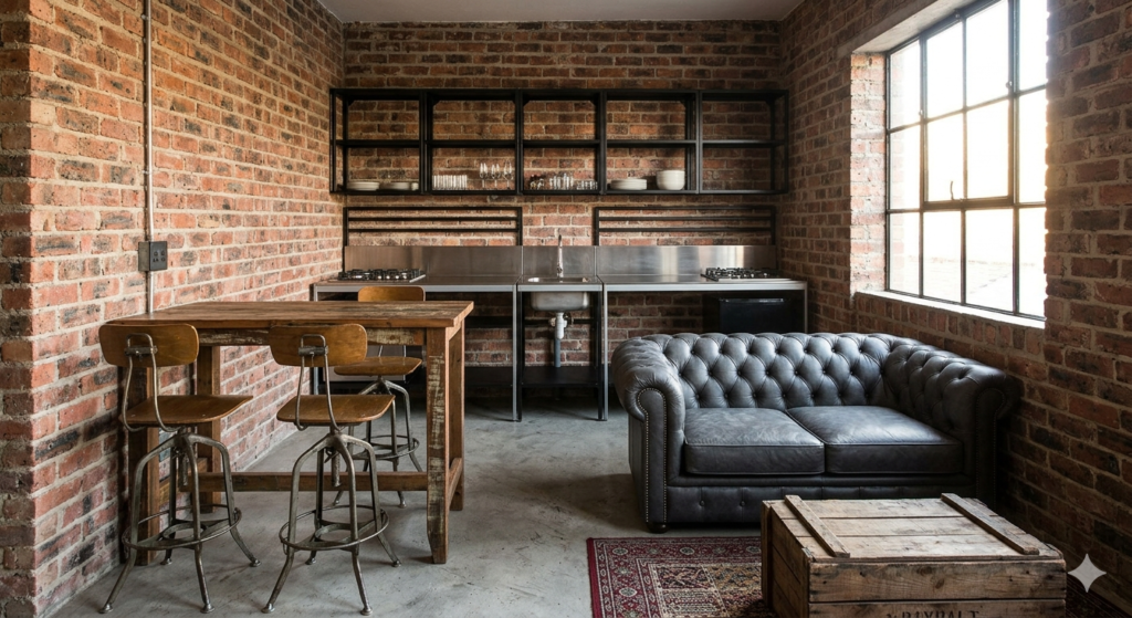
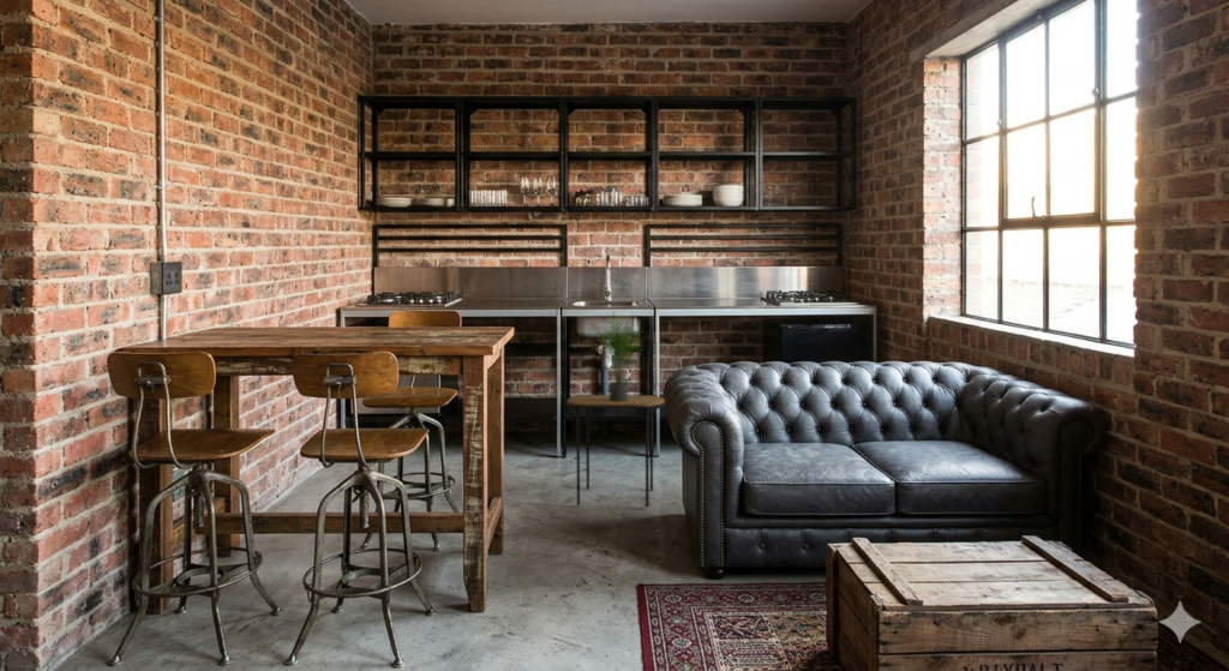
+ side table [564,394,666,508]
+ potted plant [582,308,646,401]
